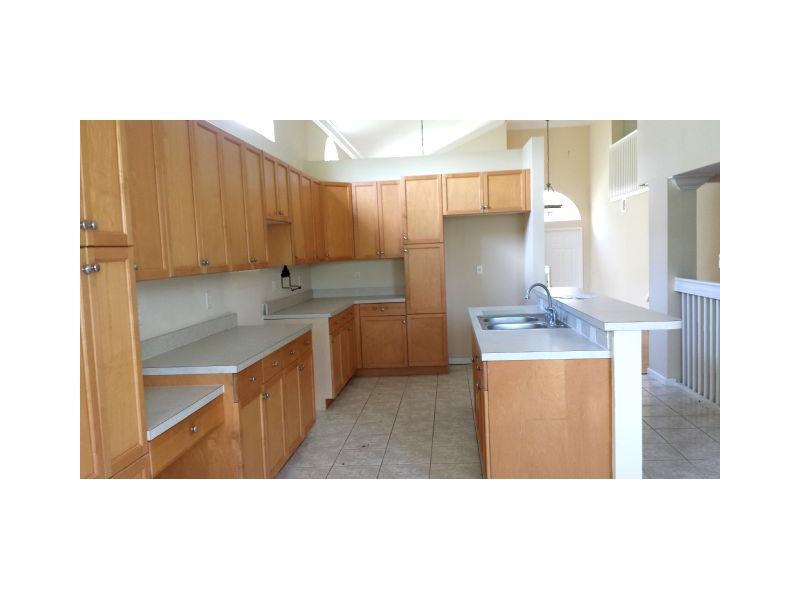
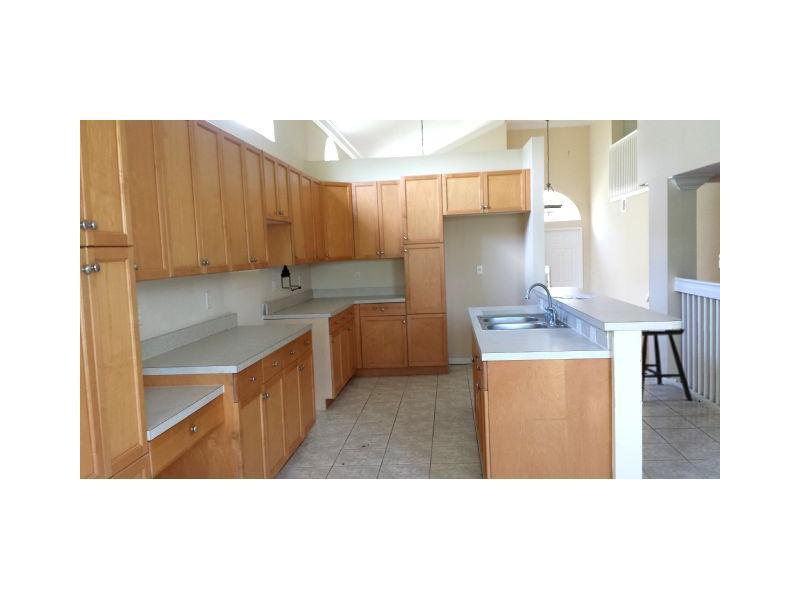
+ stool [641,328,693,402]
